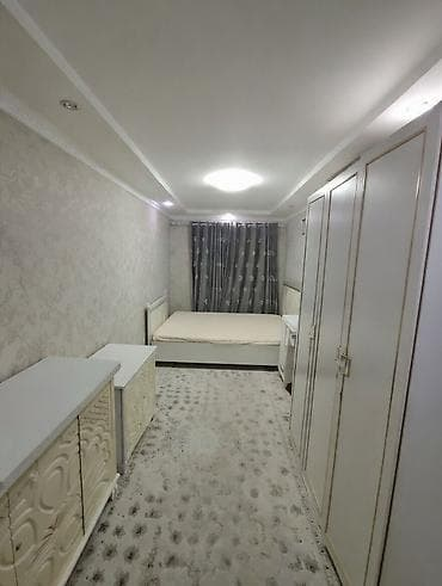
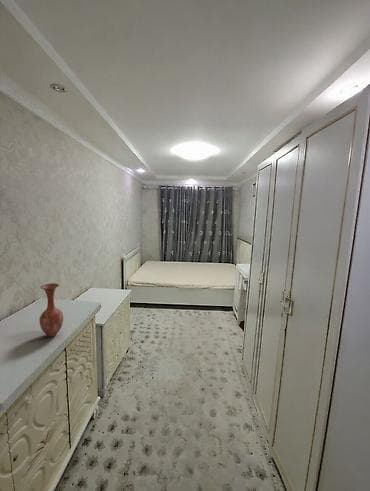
+ vase [38,282,64,338]
